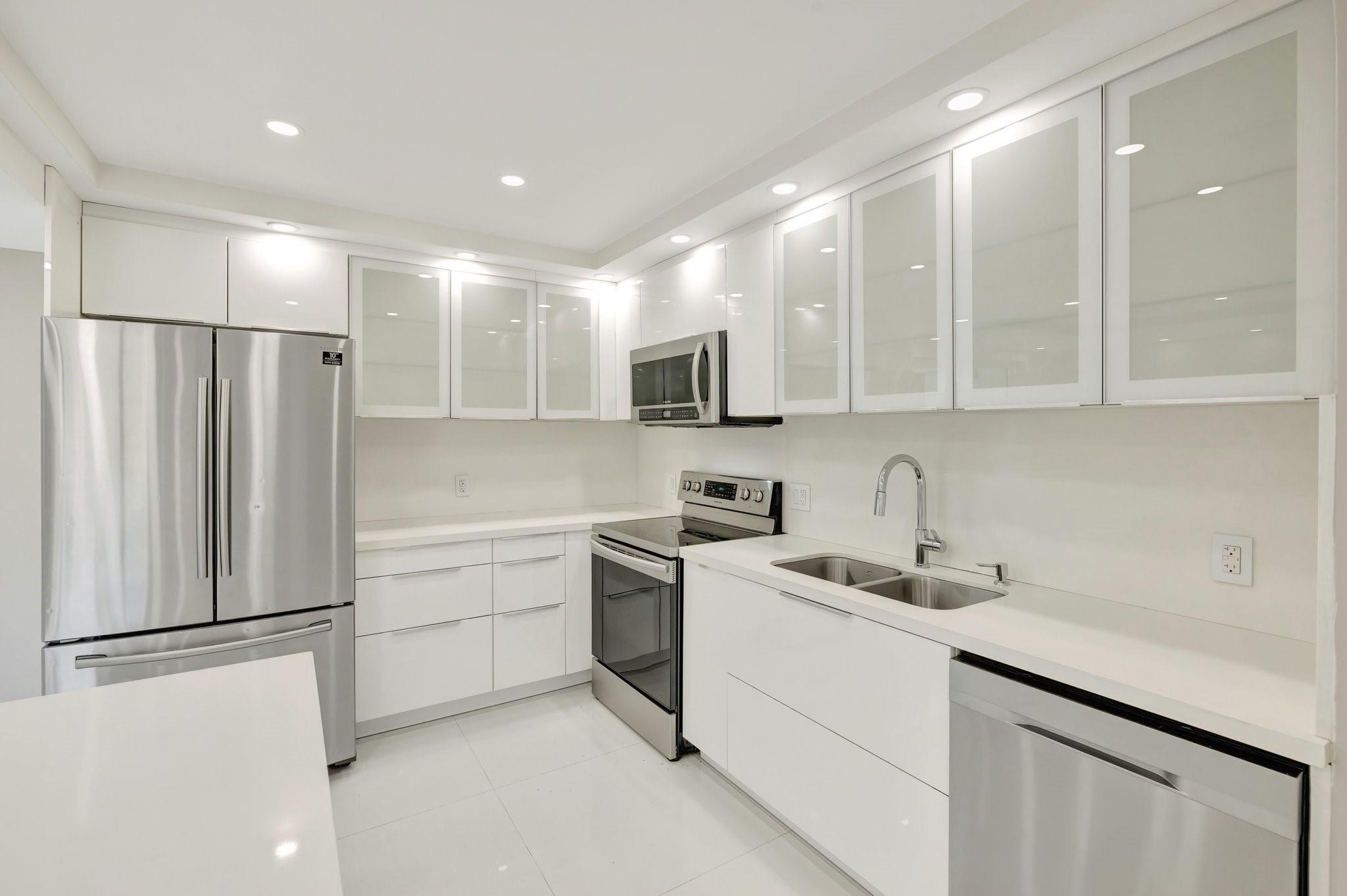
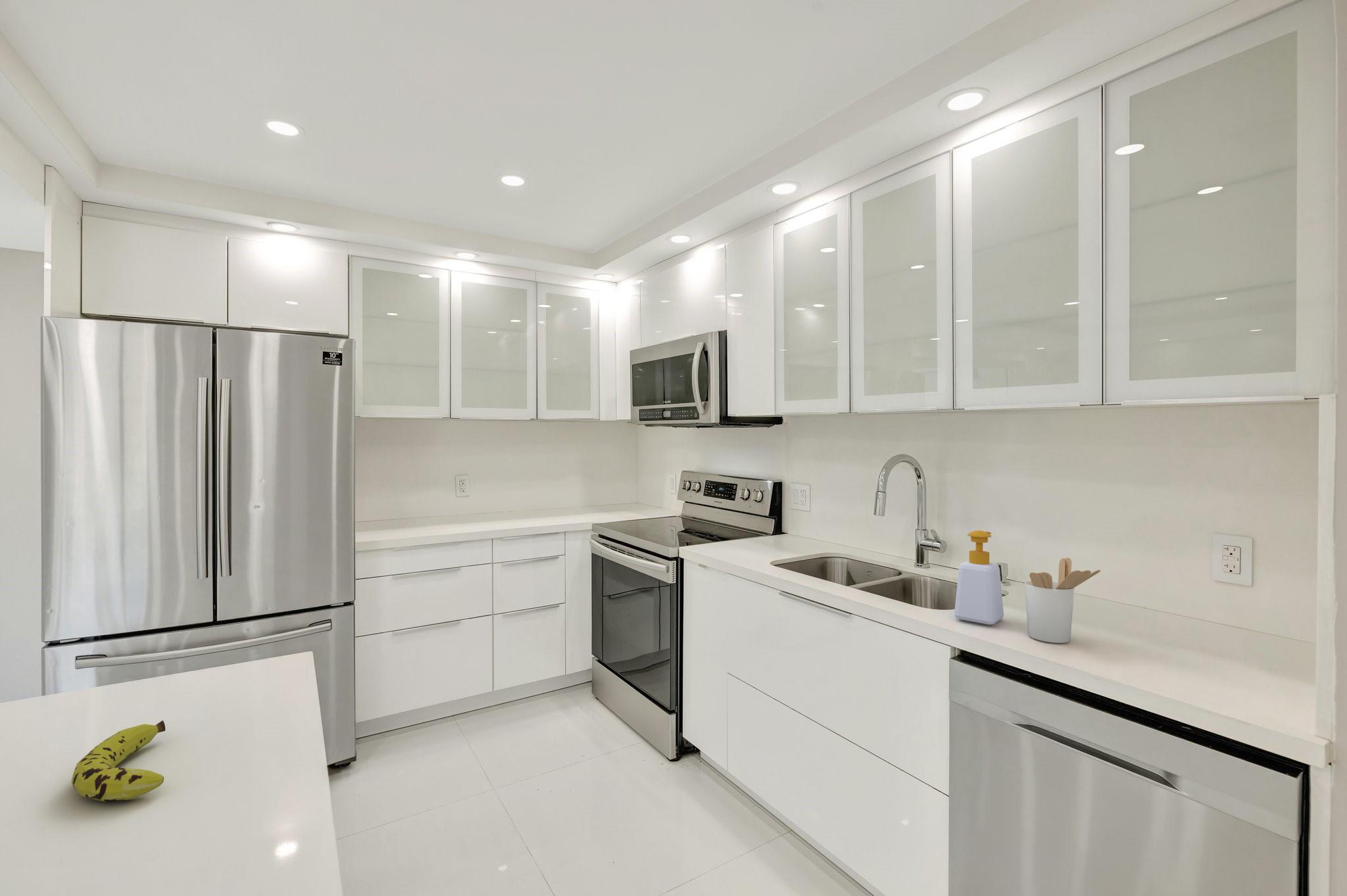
+ fruit [70,720,166,803]
+ utensil holder [1024,557,1101,644]
+ soap bottle [954,530,1004,625]
